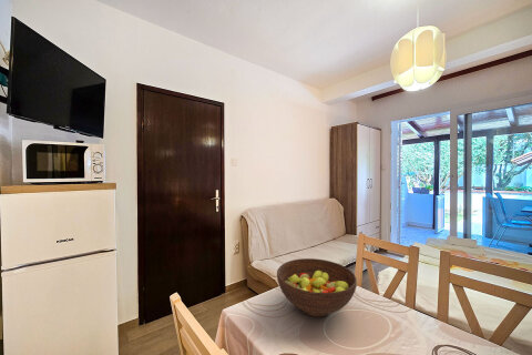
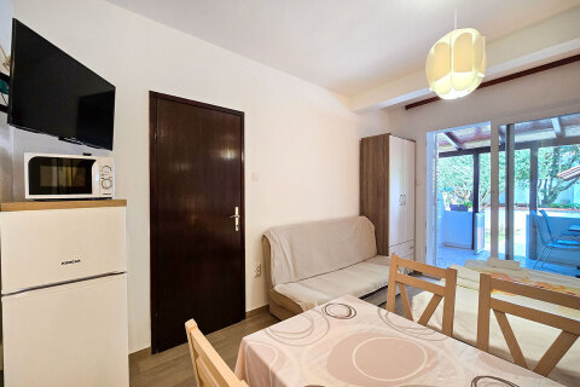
- fruit bowl [276,257,358,317]
